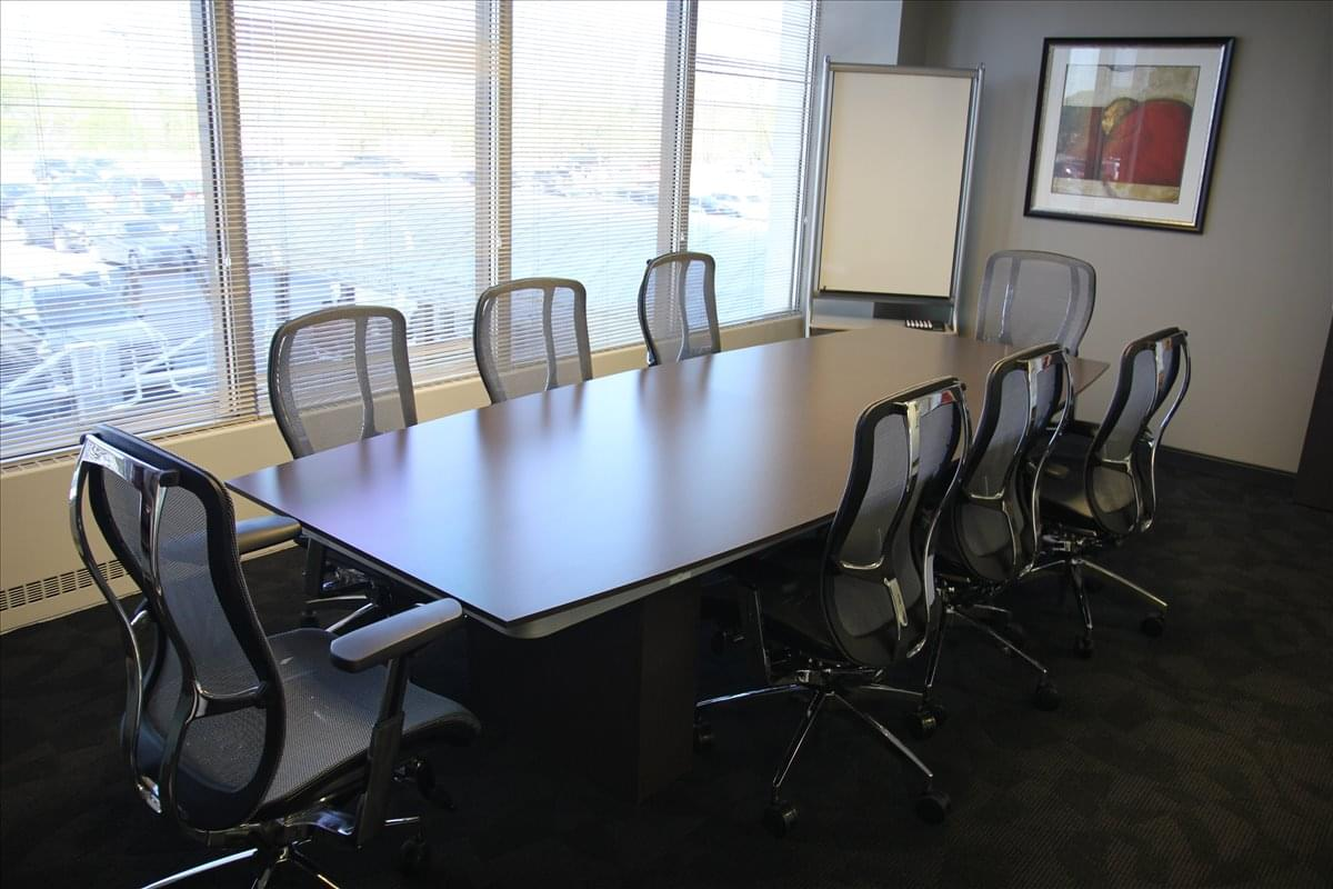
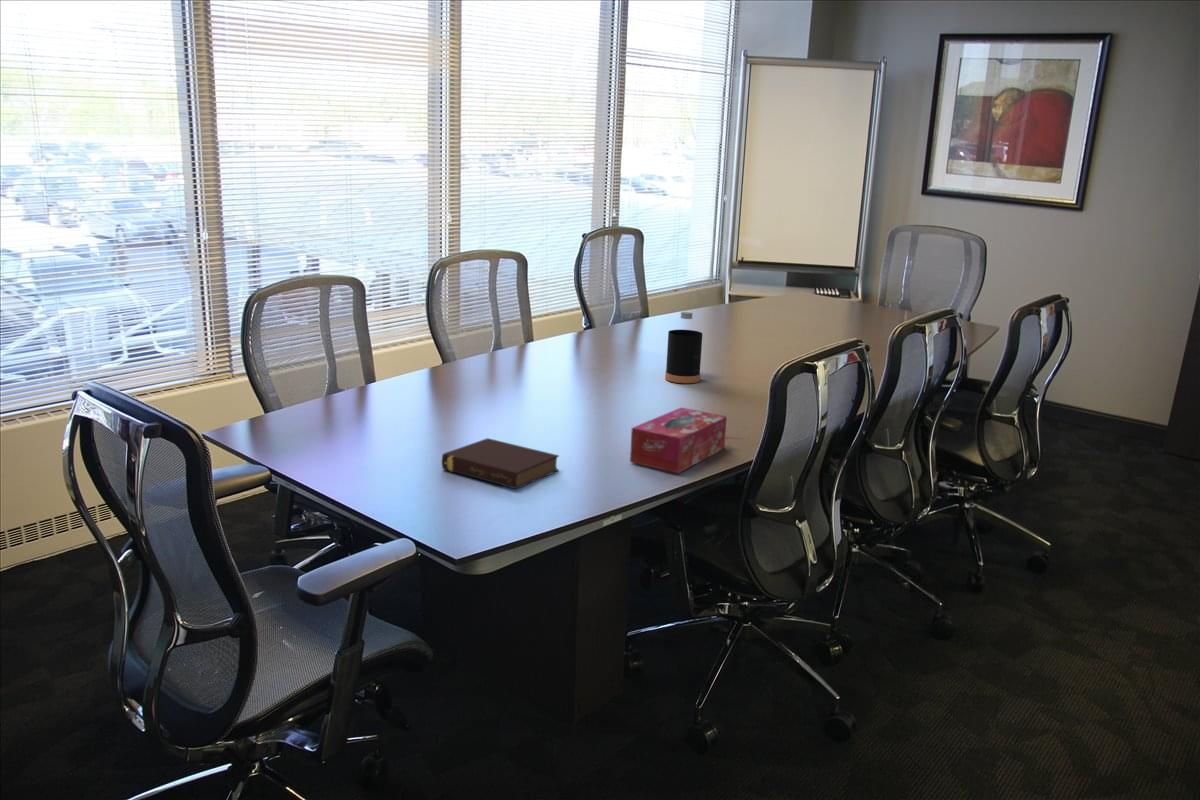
+ tissue box [629,406,728,474]
+ bottle [664,311,703,384]
+ book [441,437,560,490]
